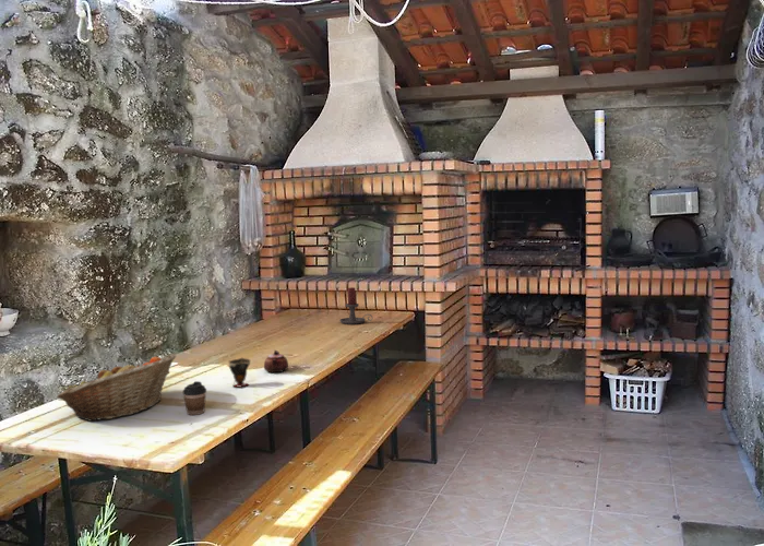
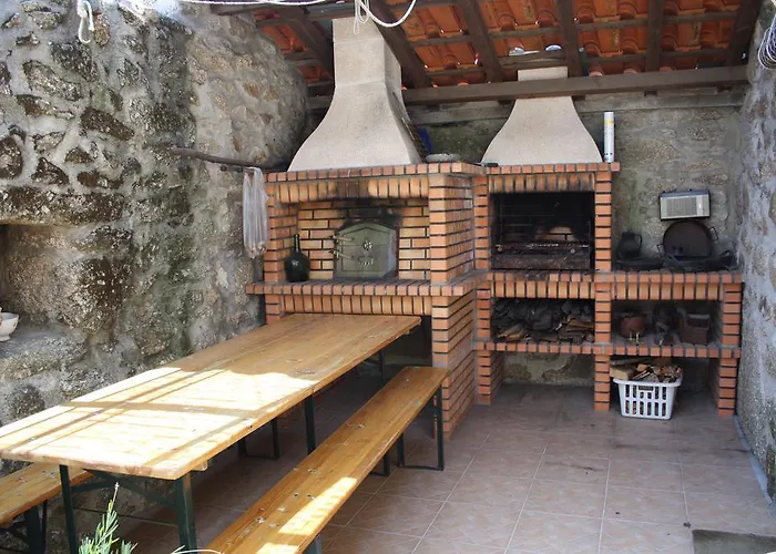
- candle holder [338,286,373,325]
- teapot [263,349,289,373]
- cup [227,357,251,388]
- fruit basket [56,353,177,423]
- coffee cup [182,380,207,416]
